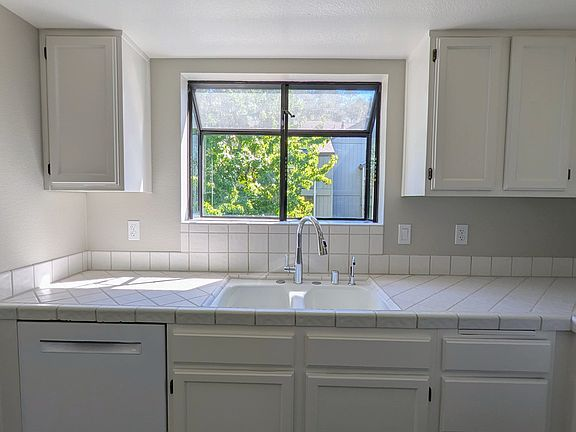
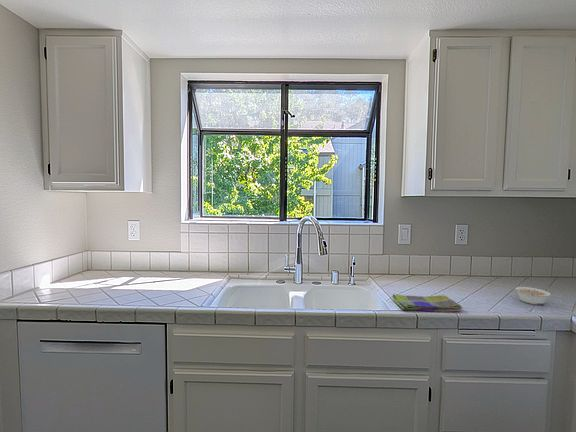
+ legume [514,286,551,306]
+ dish towel [392,293,464,313]
